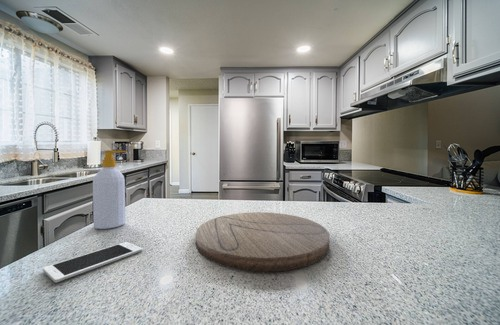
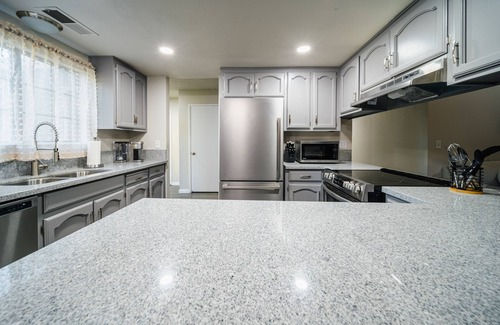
- cell phone [42,241,143,283]
- soap bottle [92,149,128,230]
- cutting board [195,211,330,273]
